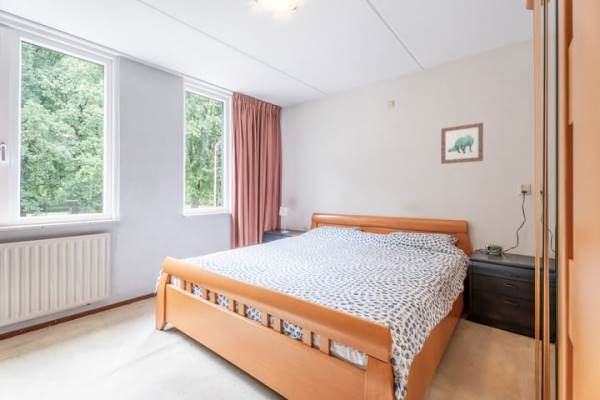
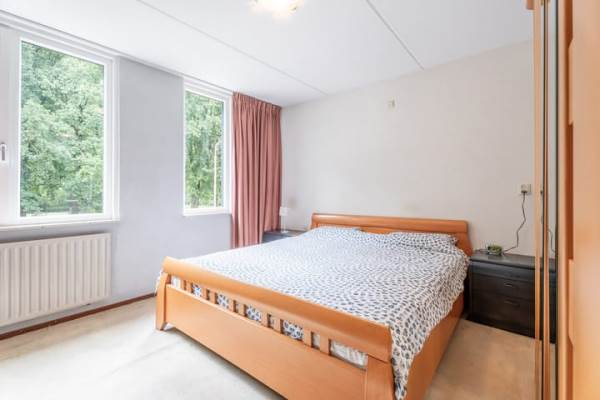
- wall art [440,122,484,165]
